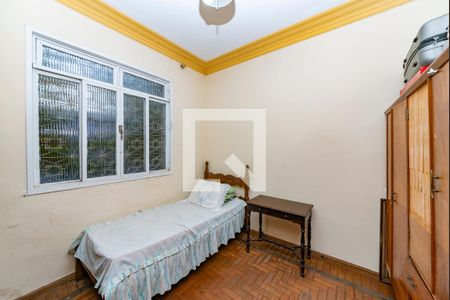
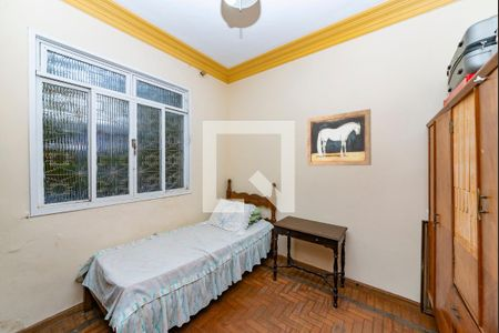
+ wall art [306,108,373,167]
